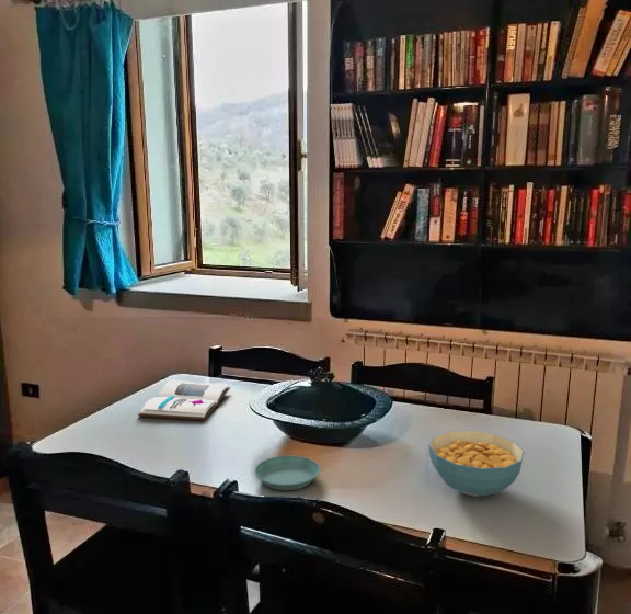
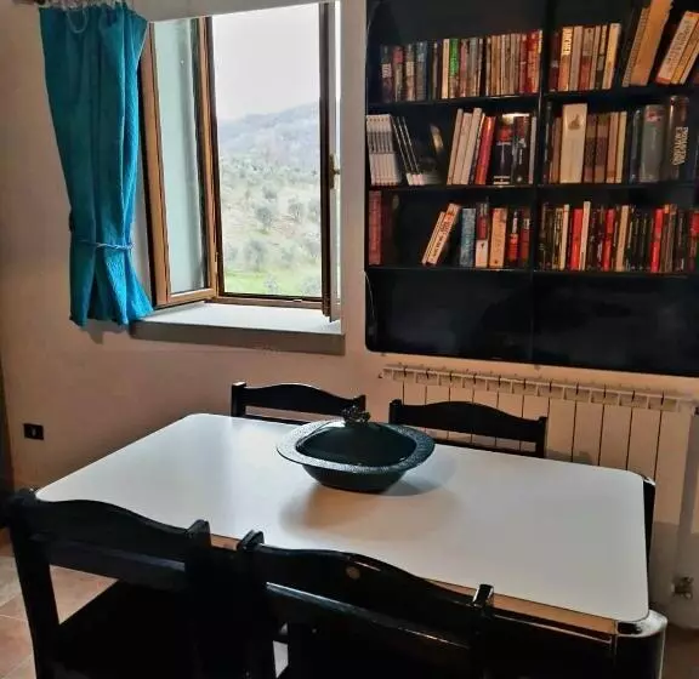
- cereal bowl [427,430,525,498]
- book [137,378,231,422]
- saucer [253,455,321,491]
